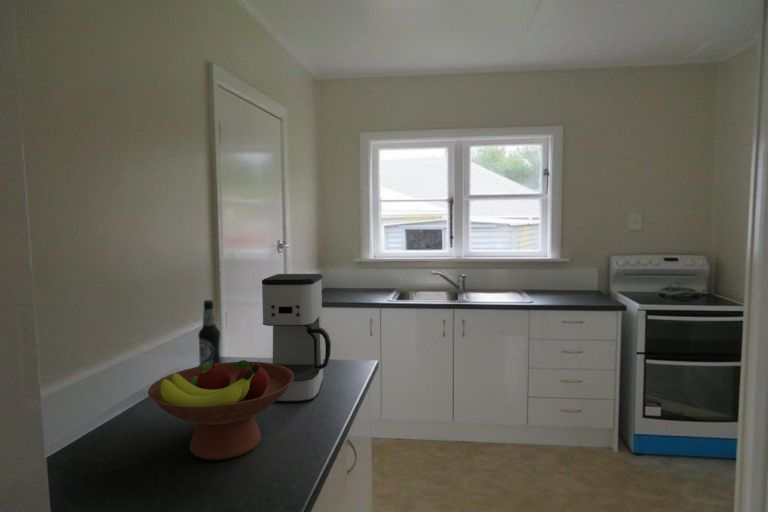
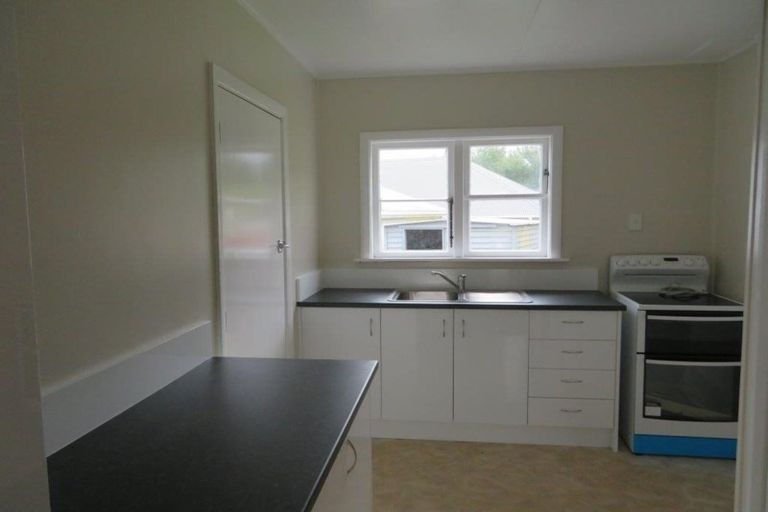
- fruit bowl [147,359,294,461]
- bottle [197,299,222,367]
- coffee maker [261,273,332,404]
